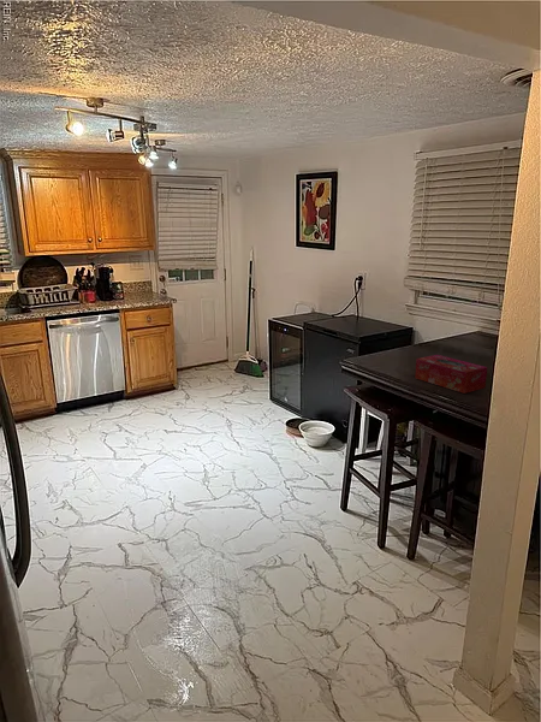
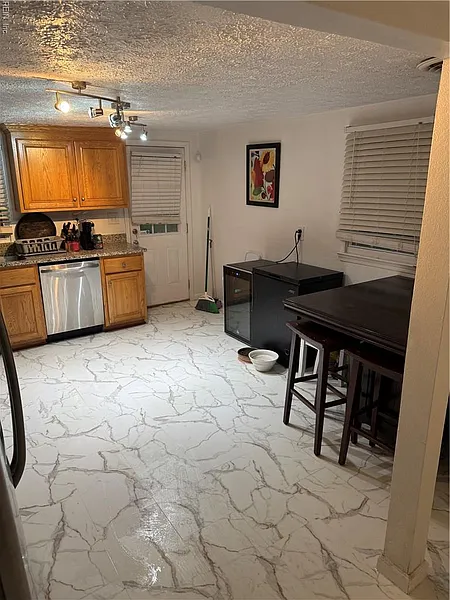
- tissue box [414,354,488,395]
